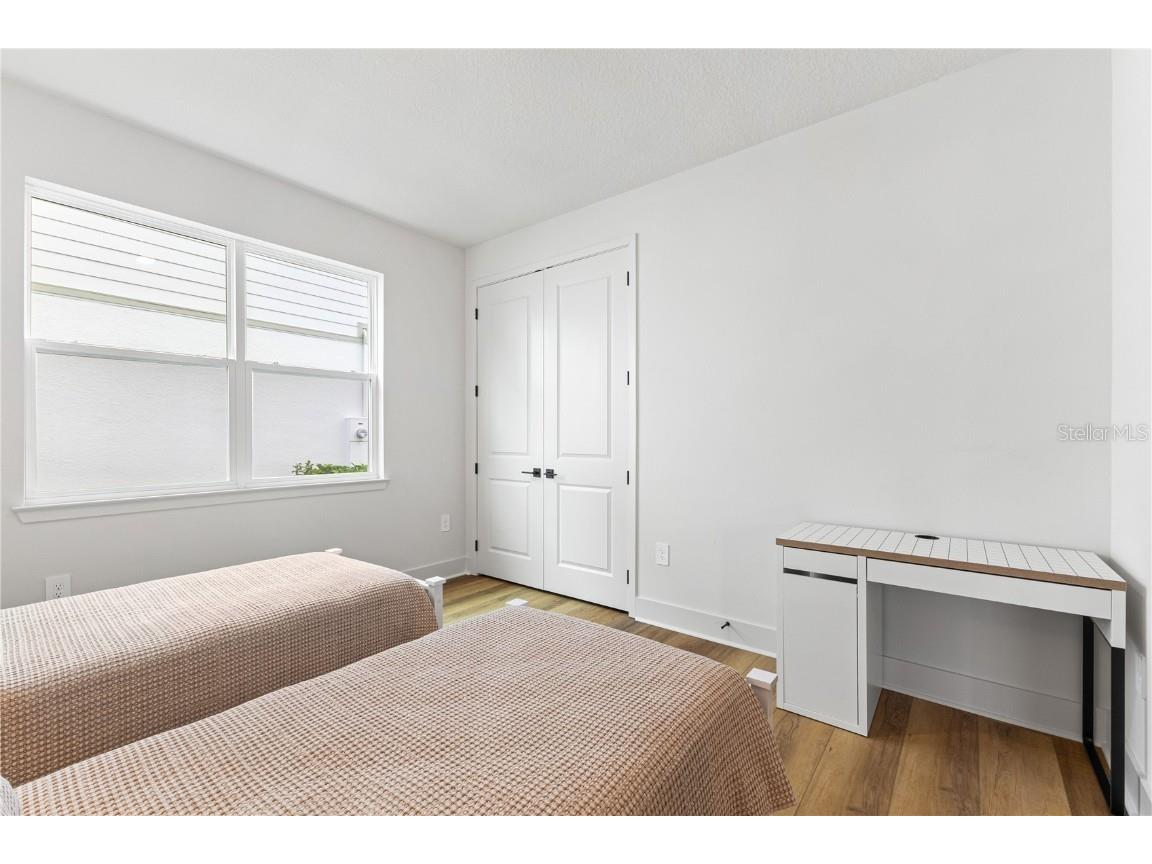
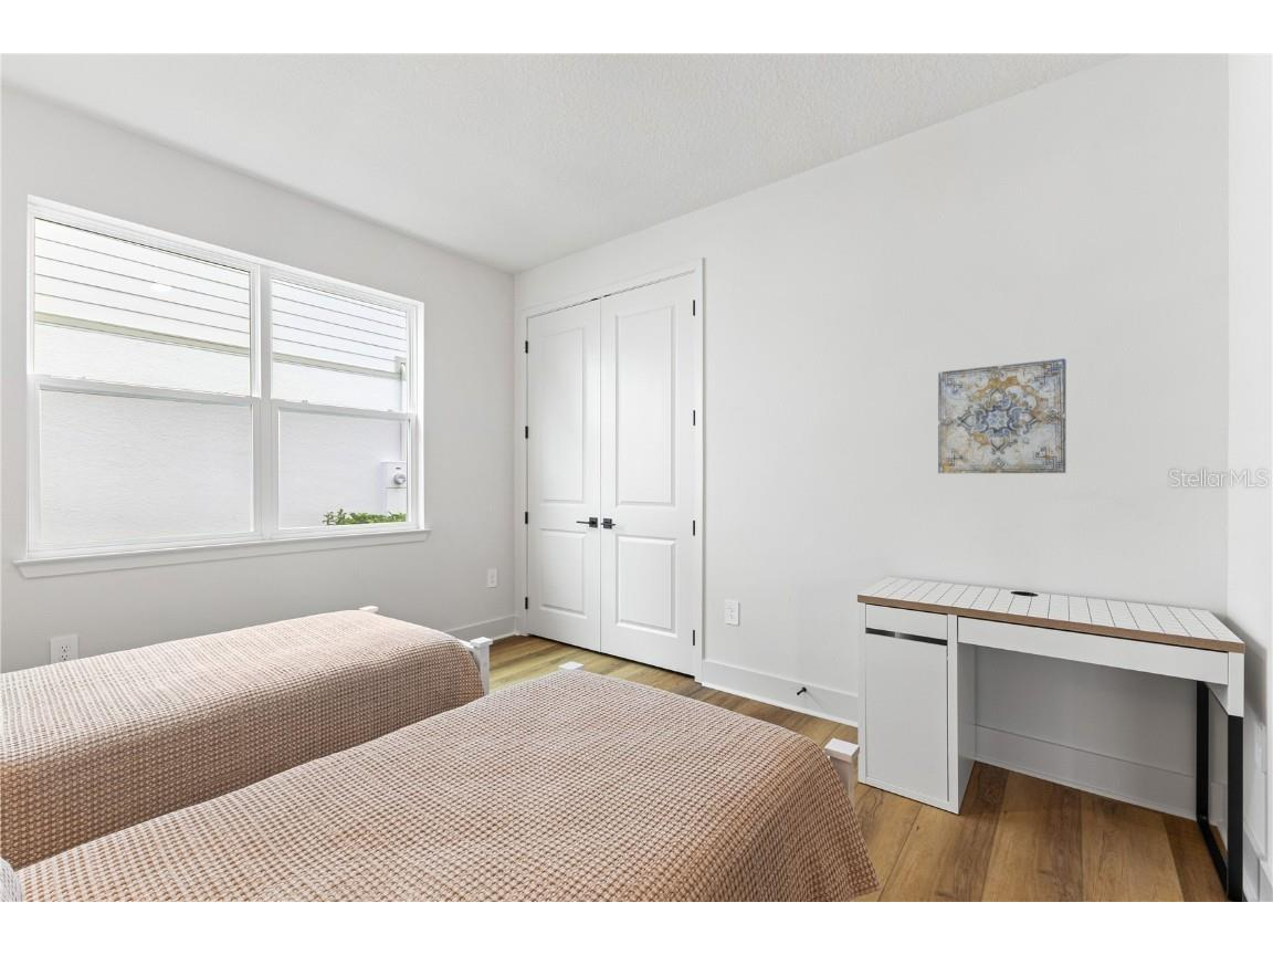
+ wall art [937,357,1067,474]
